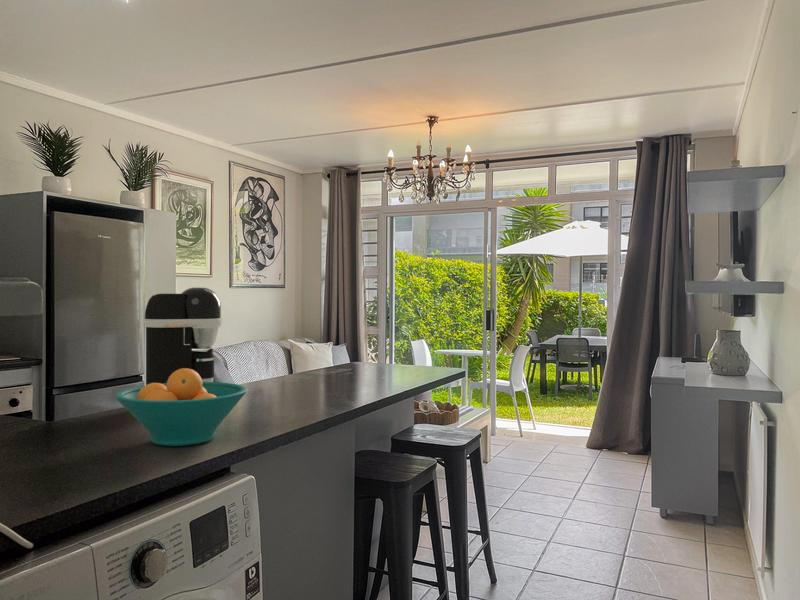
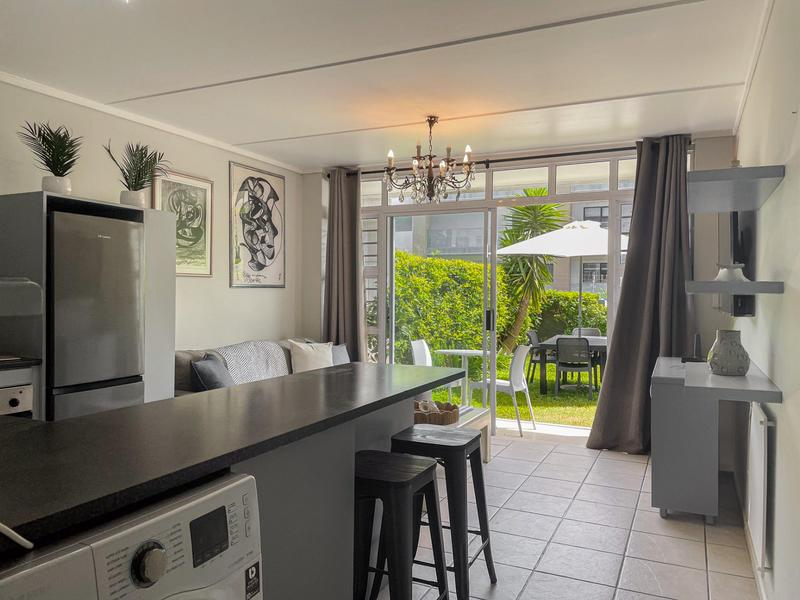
- coffee maker [143,287,222,385]
- fruit bowl [114,368,248,447]
